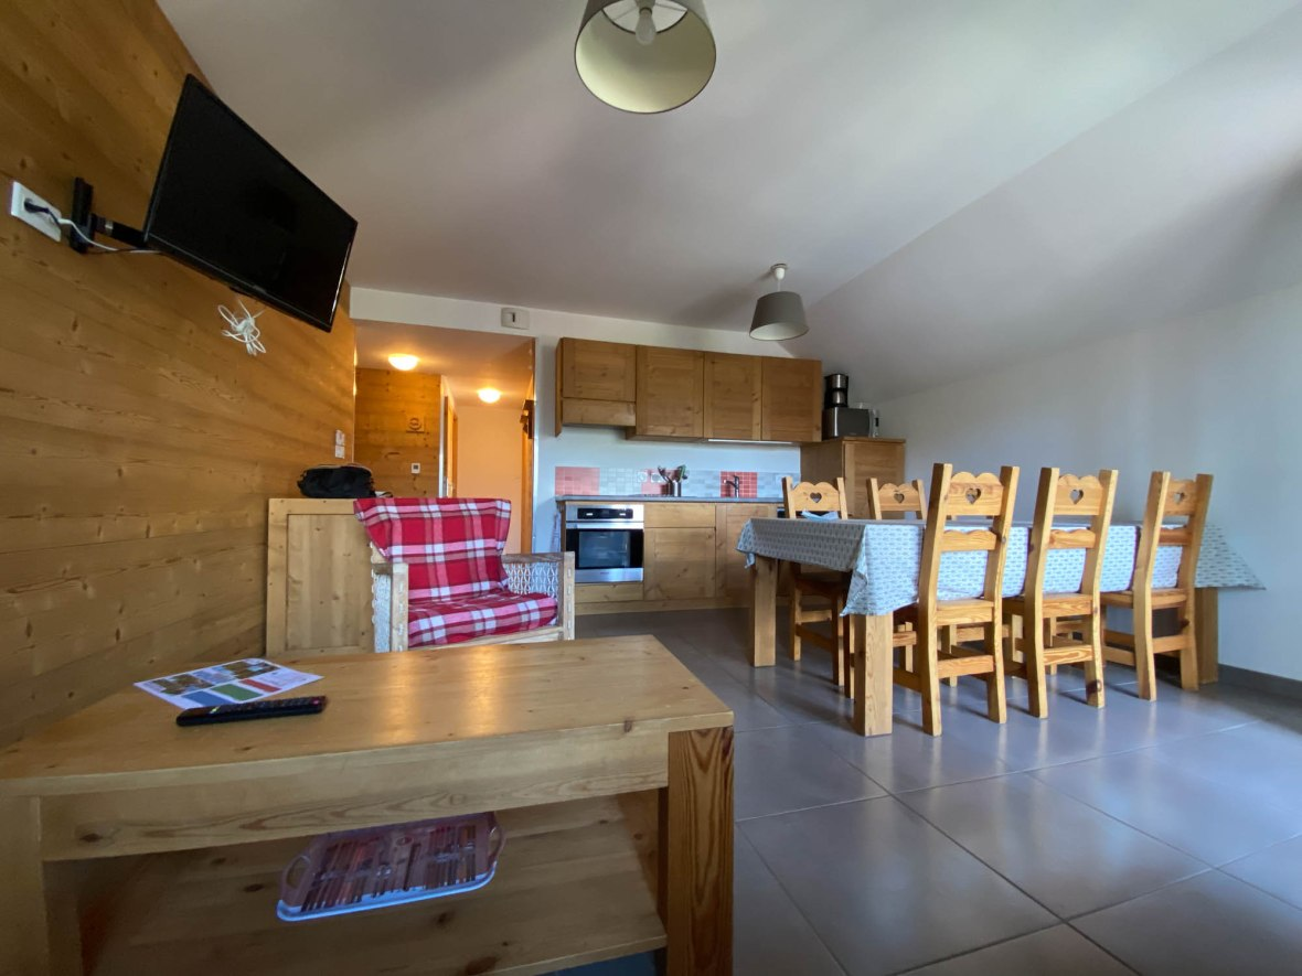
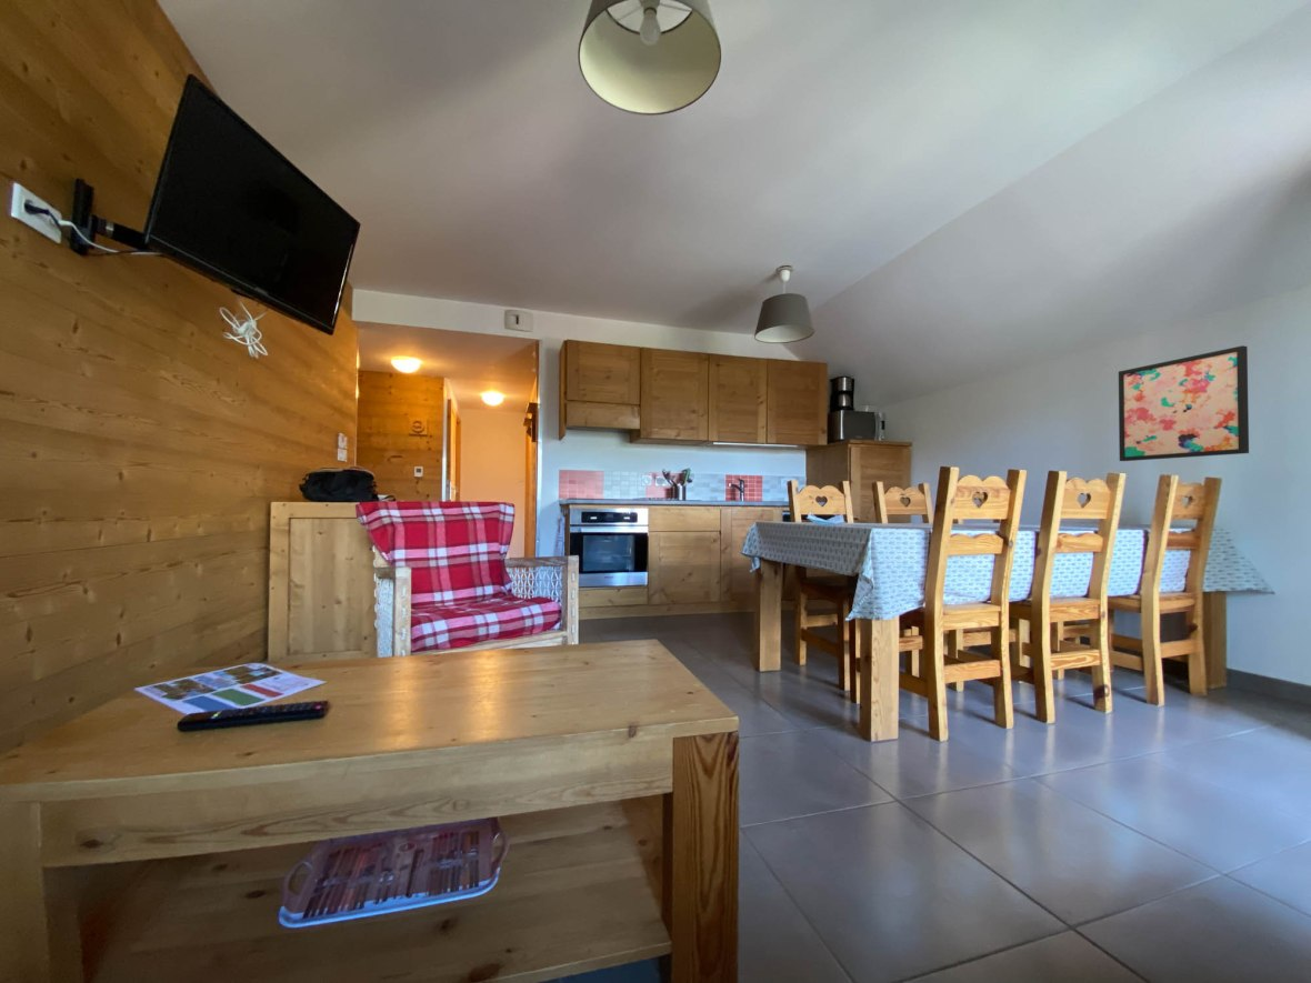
+ wall art [1118,344,1250,462]
